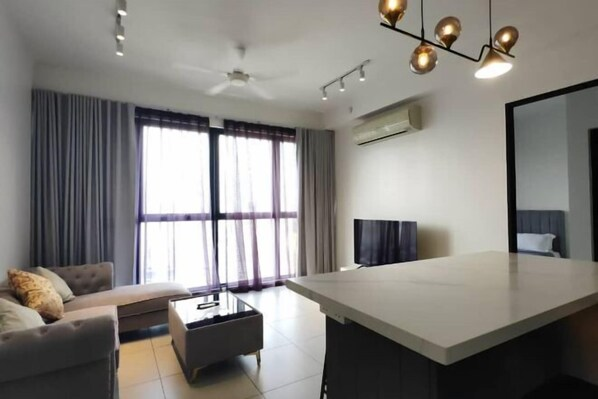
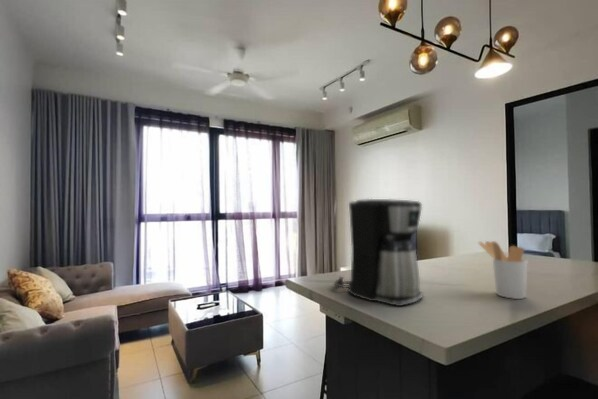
+ coffee maker [333,198,425,307]
+ utensil holder [478,240,529,300]
